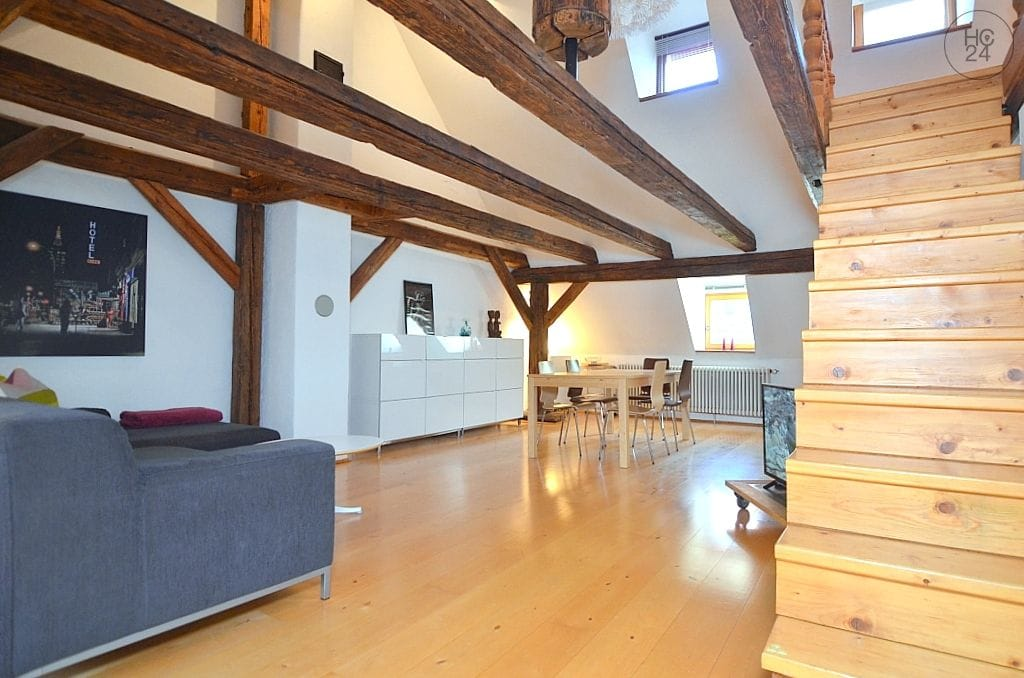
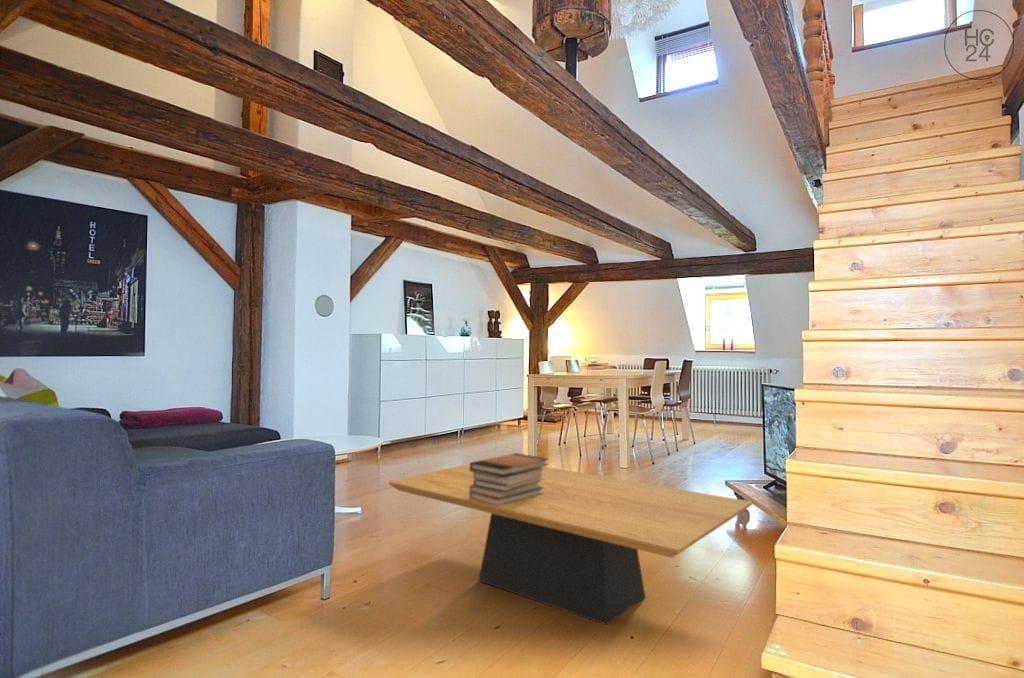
+ book stack [469,452,549,506]
+ coffee table [388,463,754,626]
